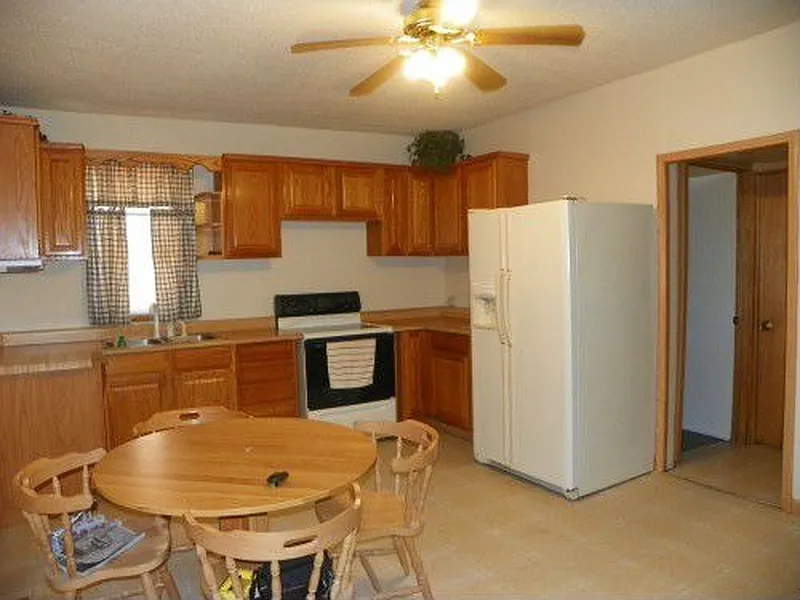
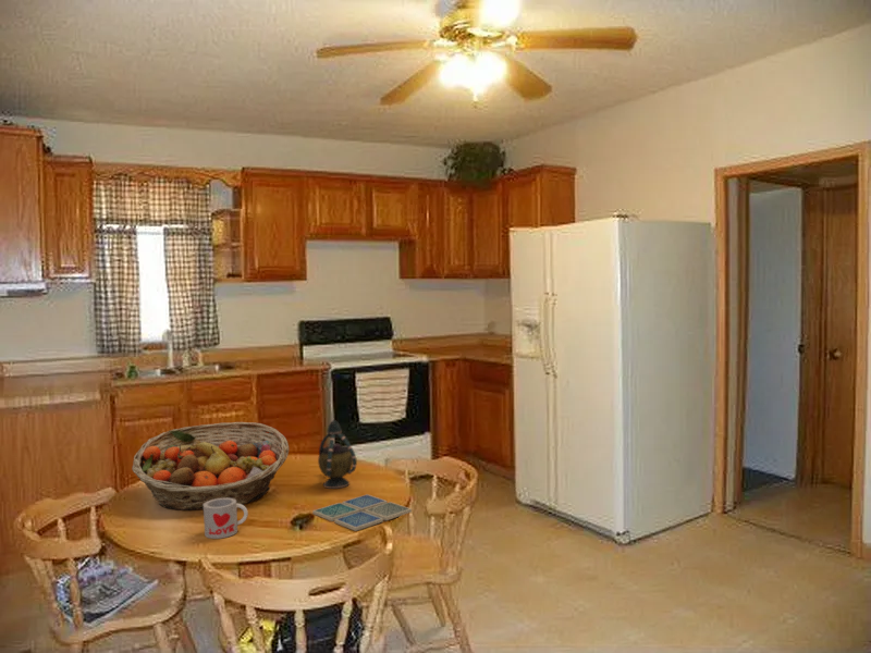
+ teapot [317,419,358,490]
+ mug [203,498,249,540]
+ drink coaster [311,493,413,532]
+ fruit basket [131,421,291,512]
